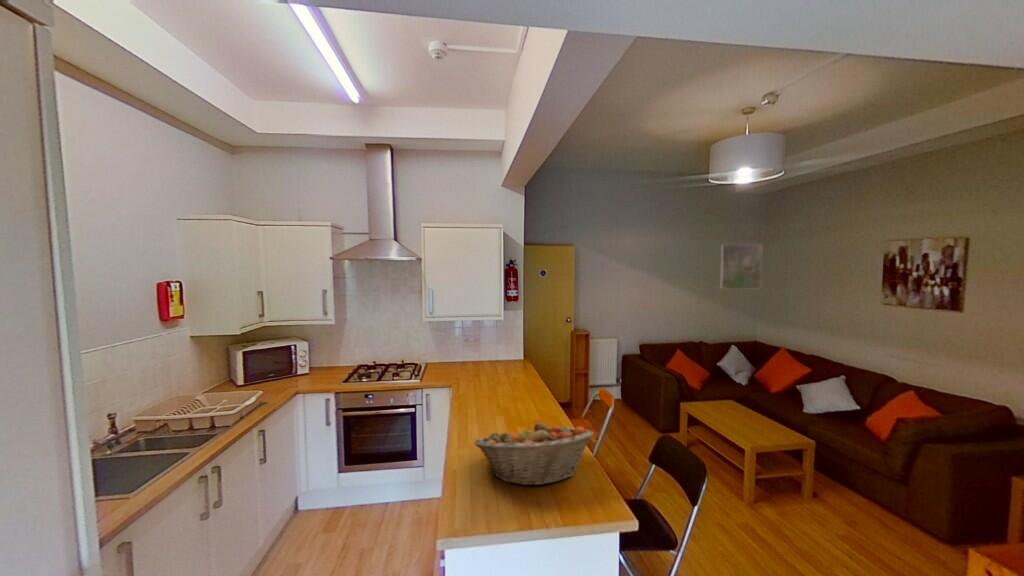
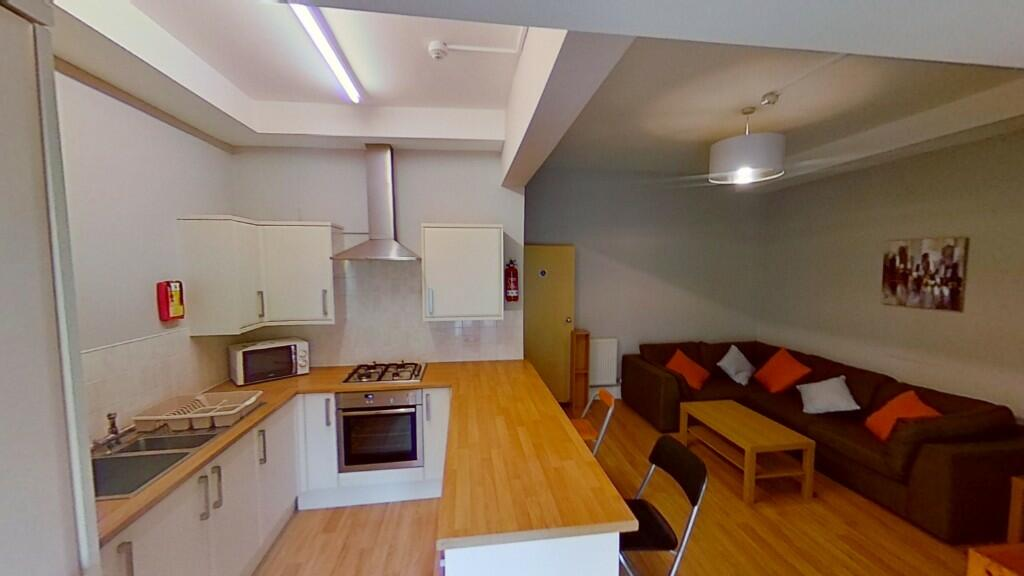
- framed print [719,243,763,290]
- fruit basket [474,421,595,487]
